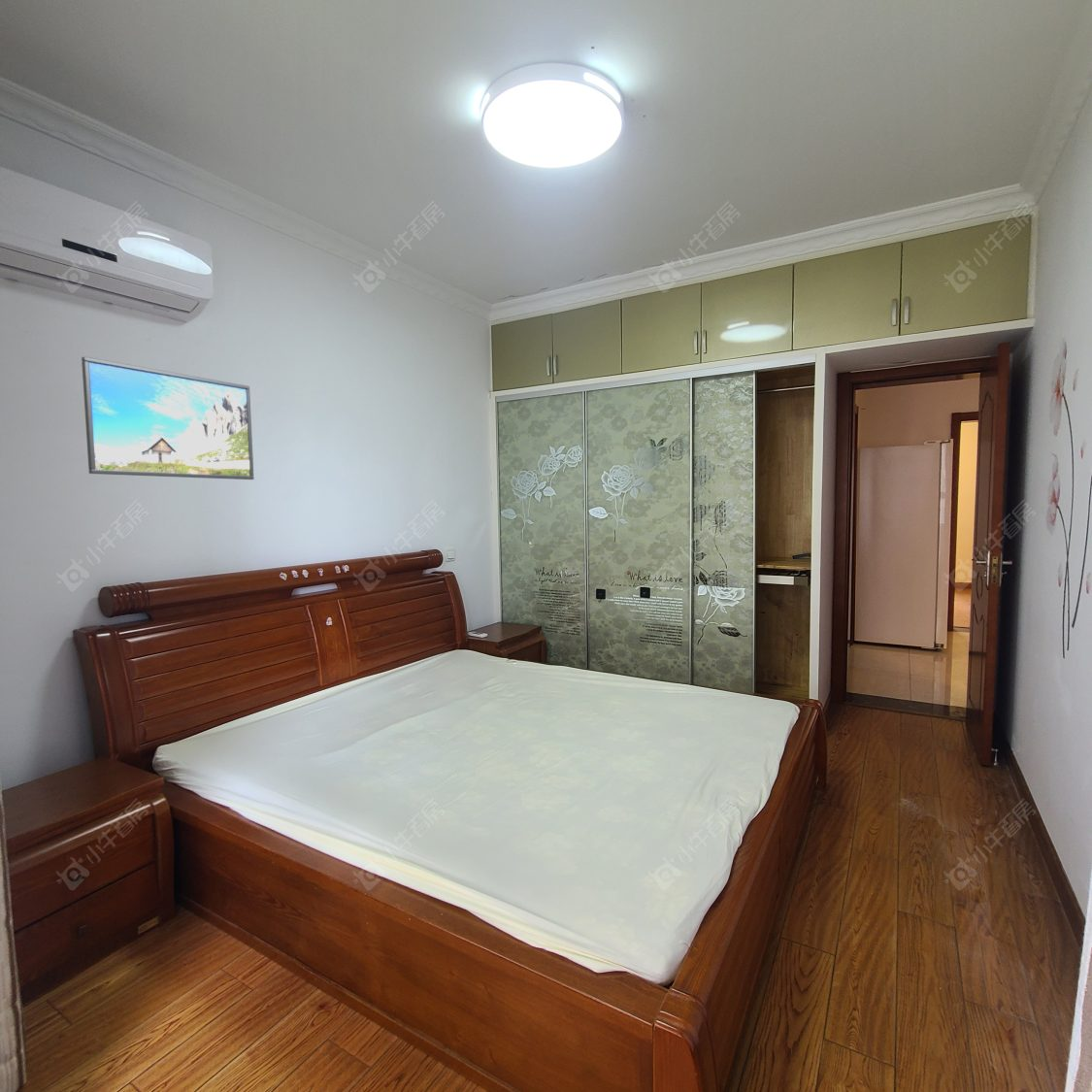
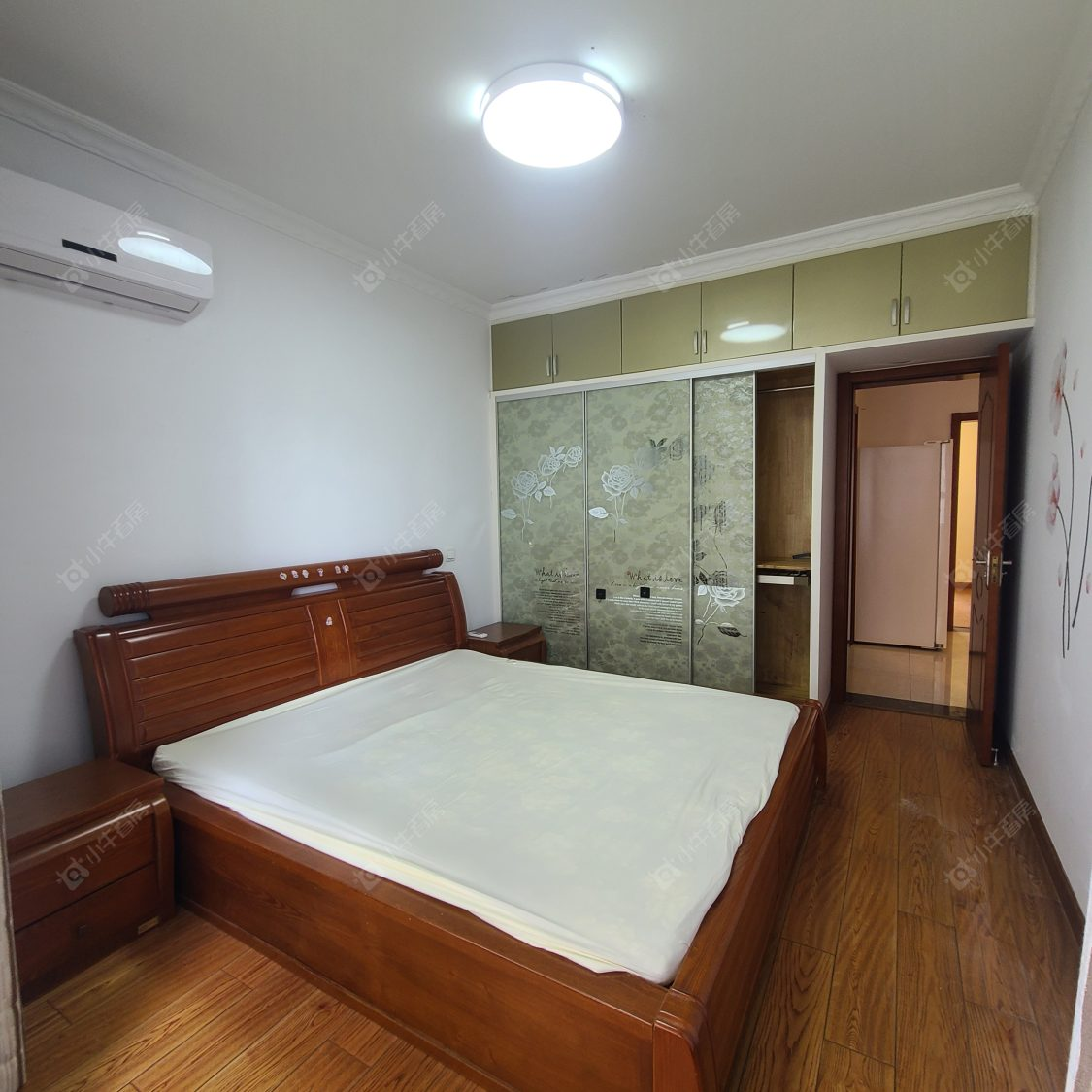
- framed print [81,355,255,480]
